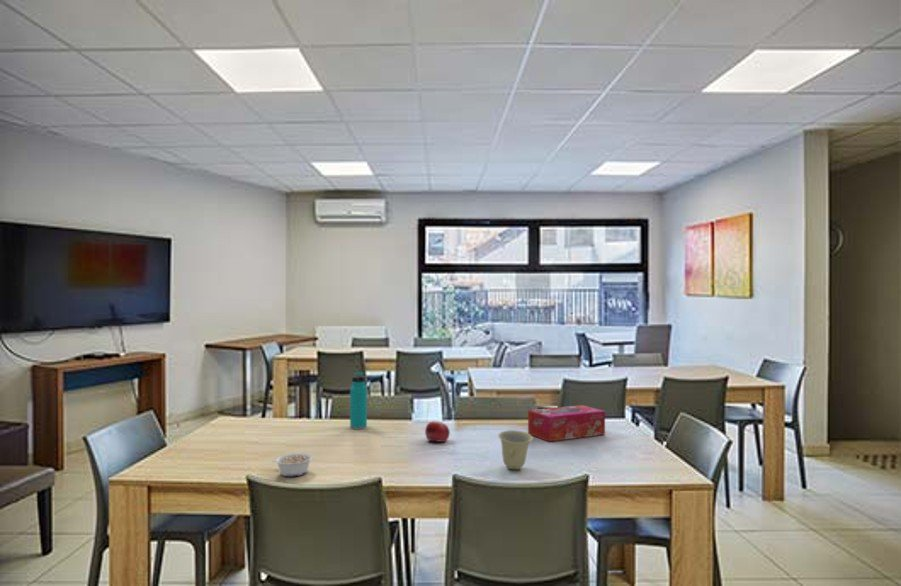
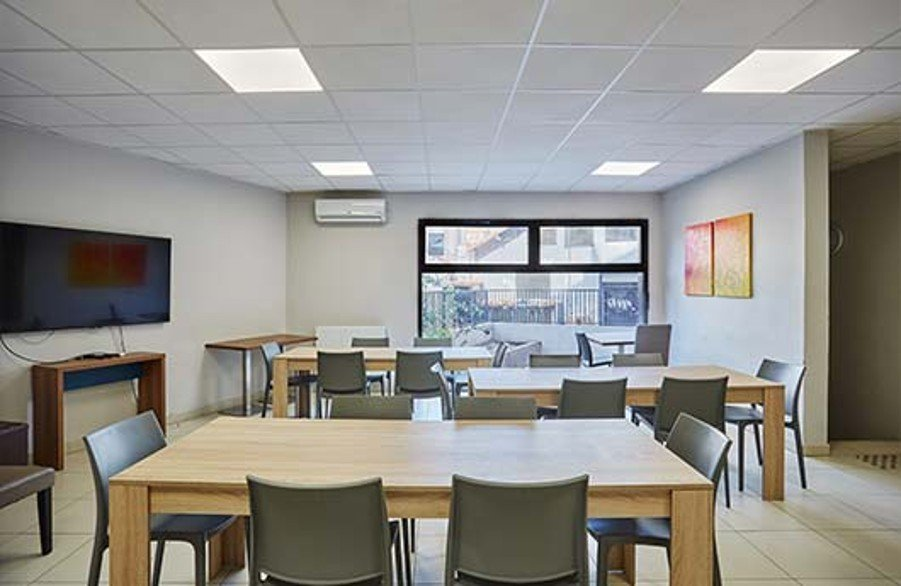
- cup [497,429,534,470]
- water bottle [349,371,368,430]
- fruit [424,420,451,443]
- legume [270,452,314,478]
- tissue box [527,404,606,443]
